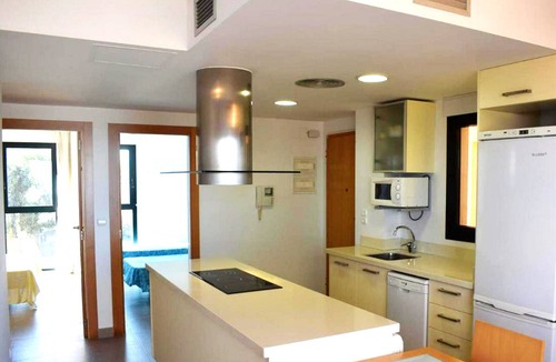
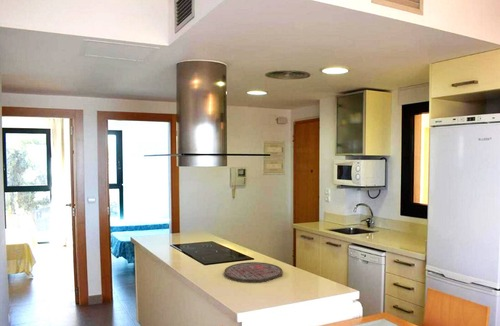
+ cutting board [223,261,283,283]
